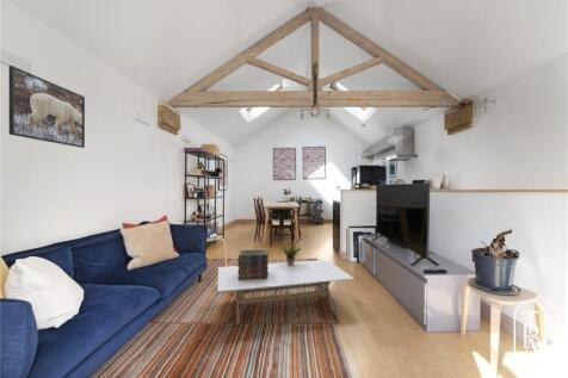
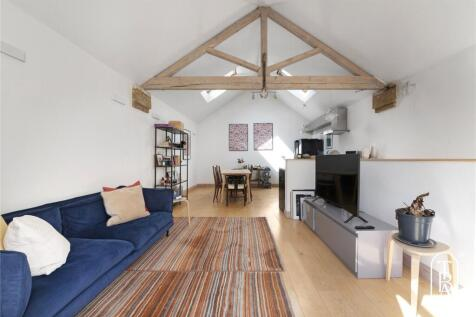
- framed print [8,64,86,149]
- potted plant [279,242,303,266]
- book stack [236,248,270,280]
- coffee table [216,259,356,326]
